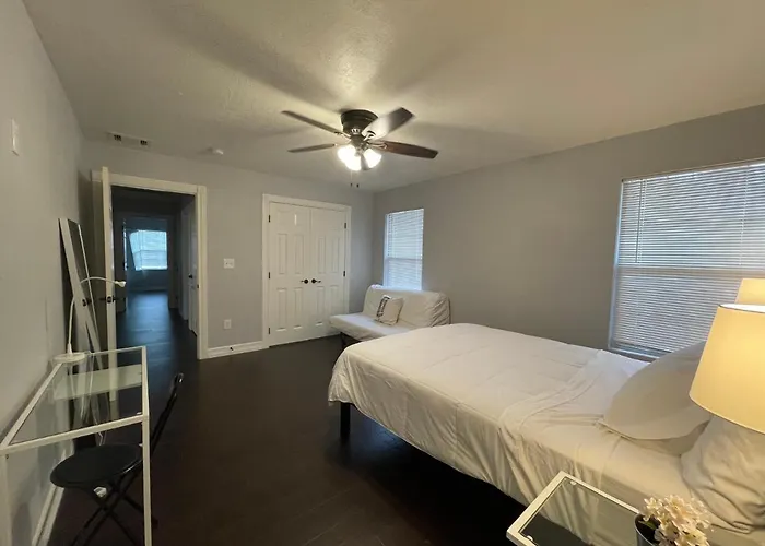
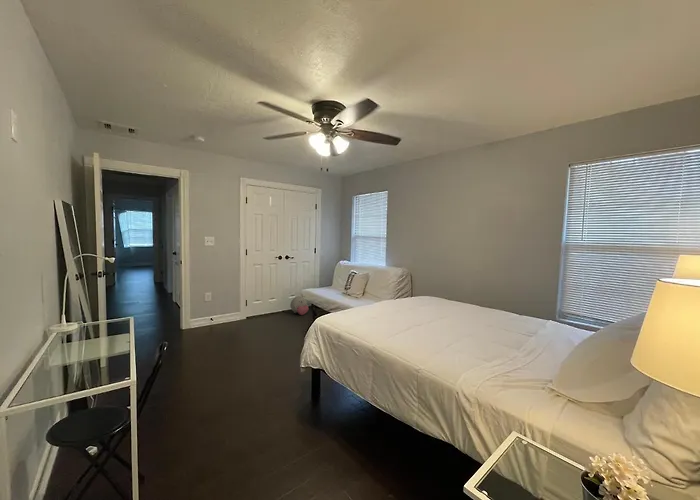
+ plush toy [289,295,310,316]
